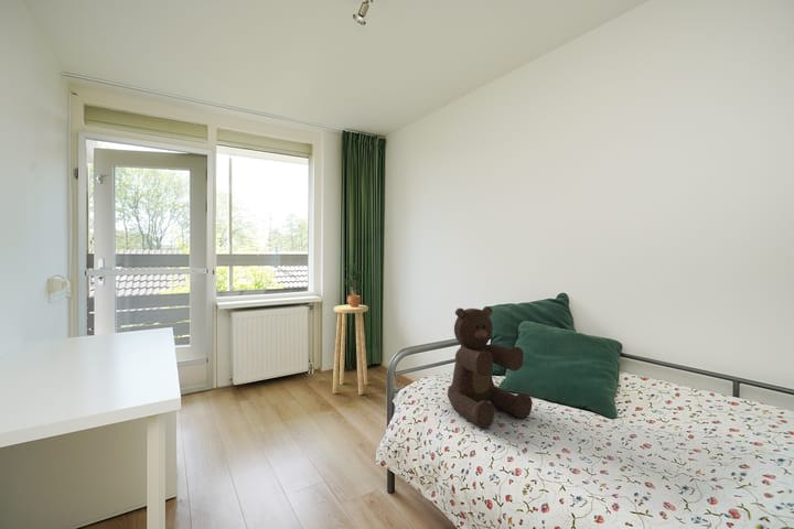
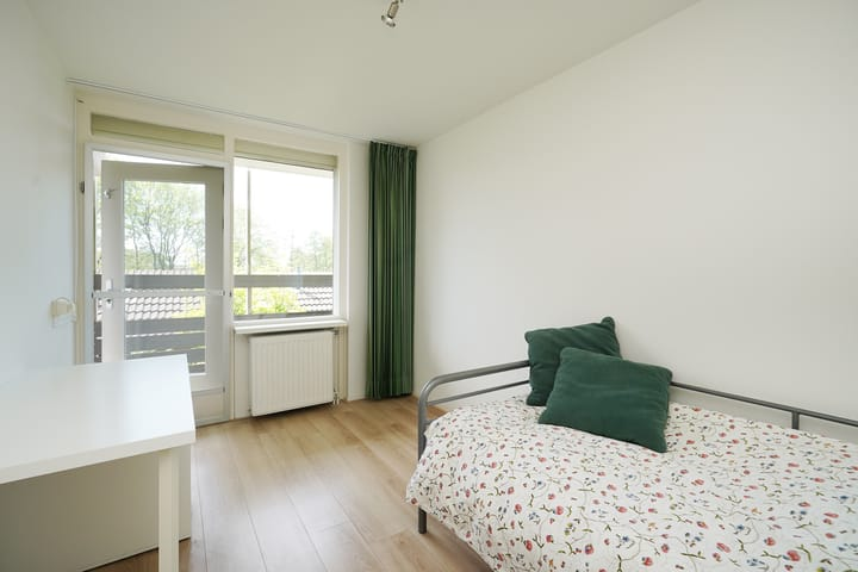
- potted plant [343,262,367,307]
- stool [332,304,369,396]
- teddy bear [447,305,534,429]
